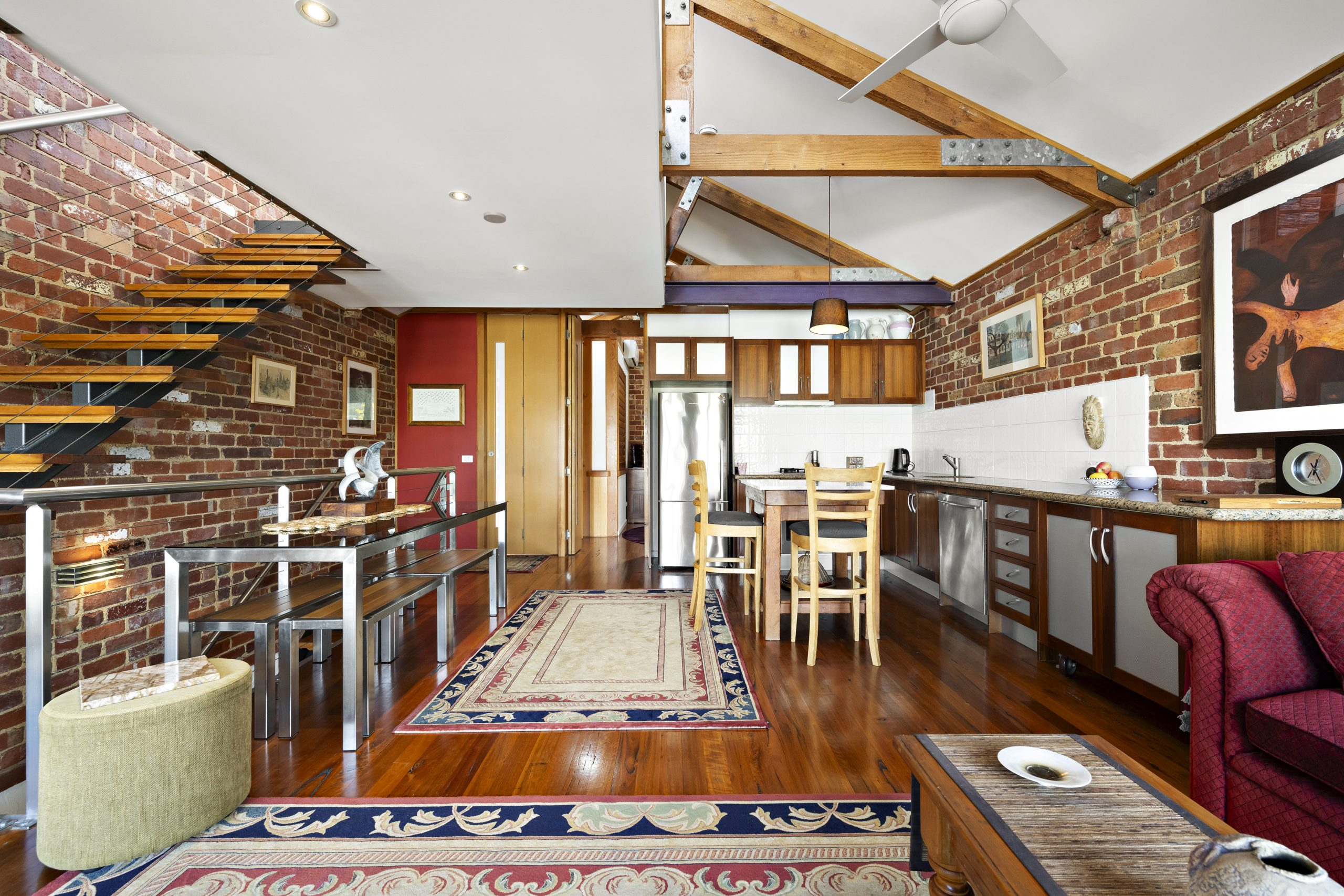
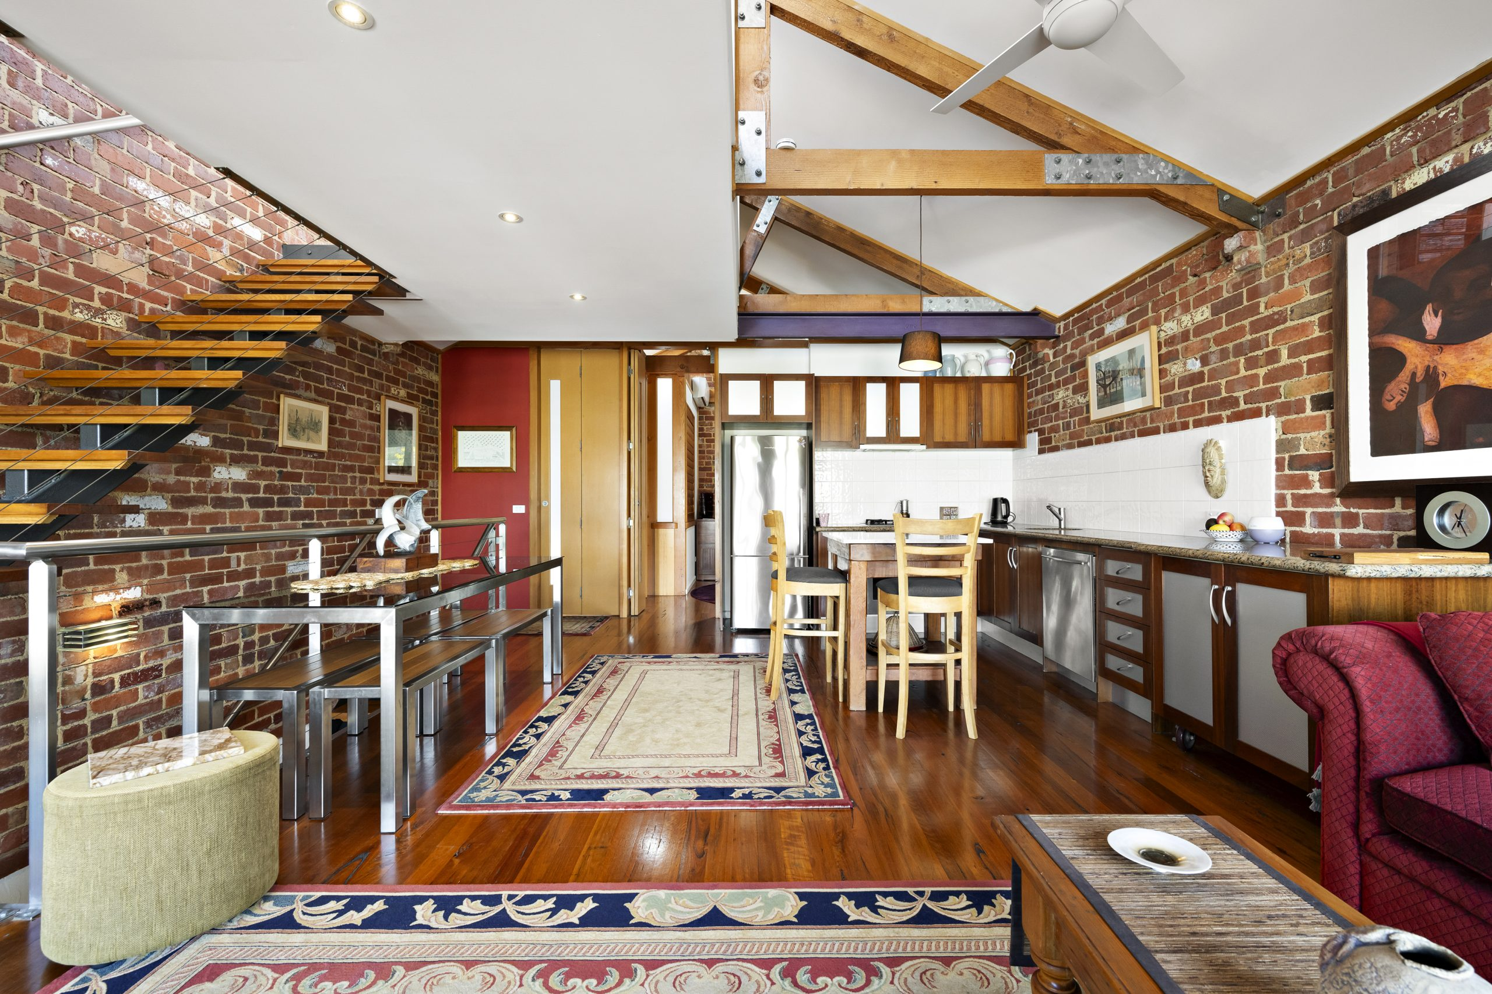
- smoke detector [483,211,507,224]
